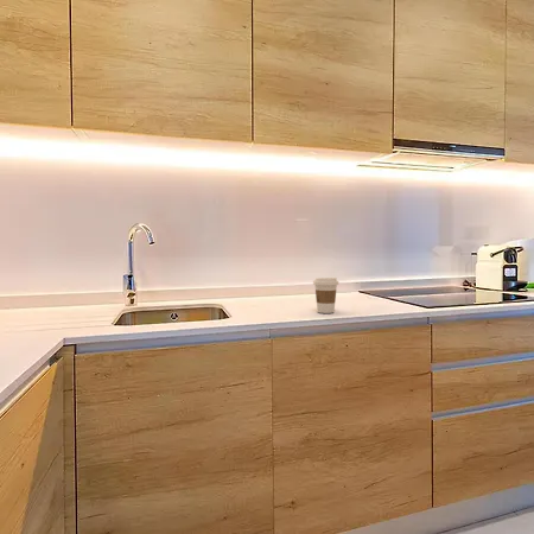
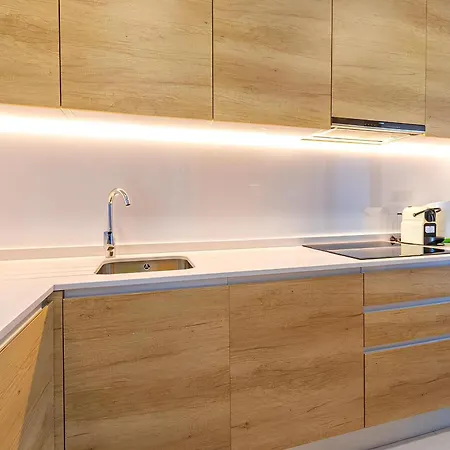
- coffee cup [312,276,339,314]
